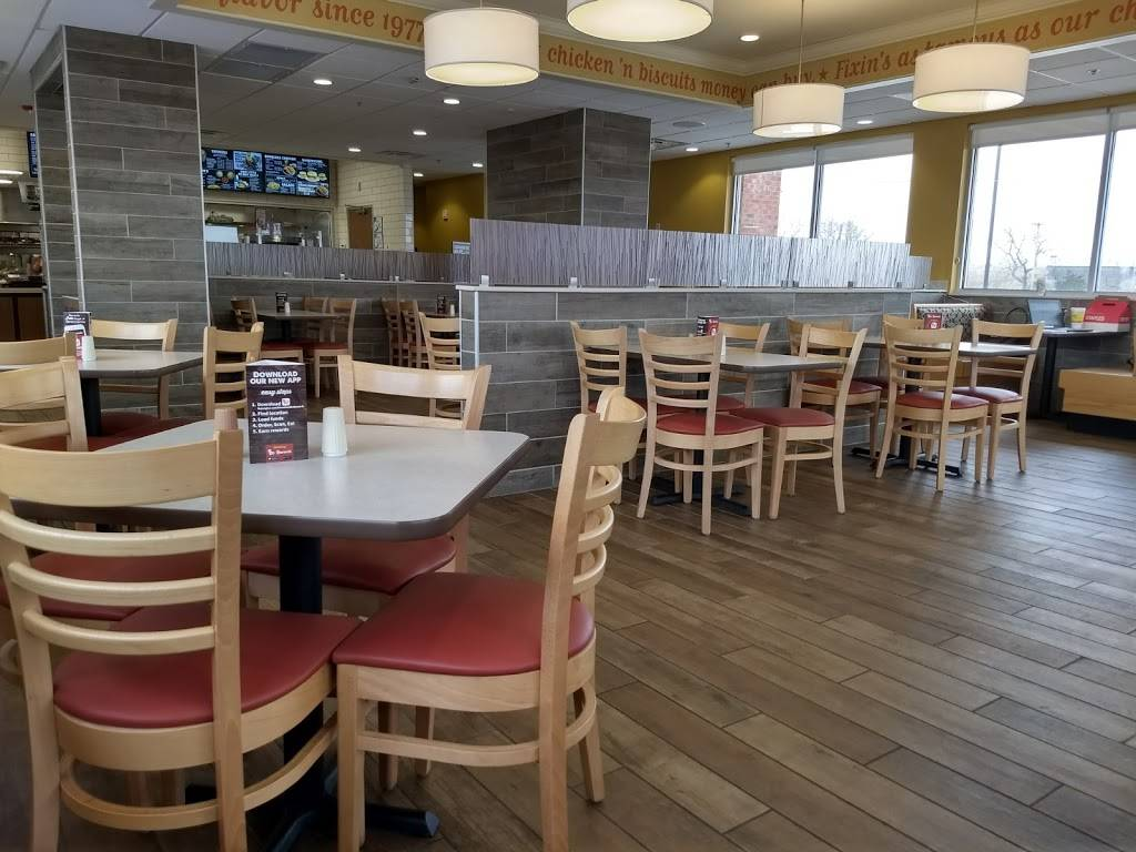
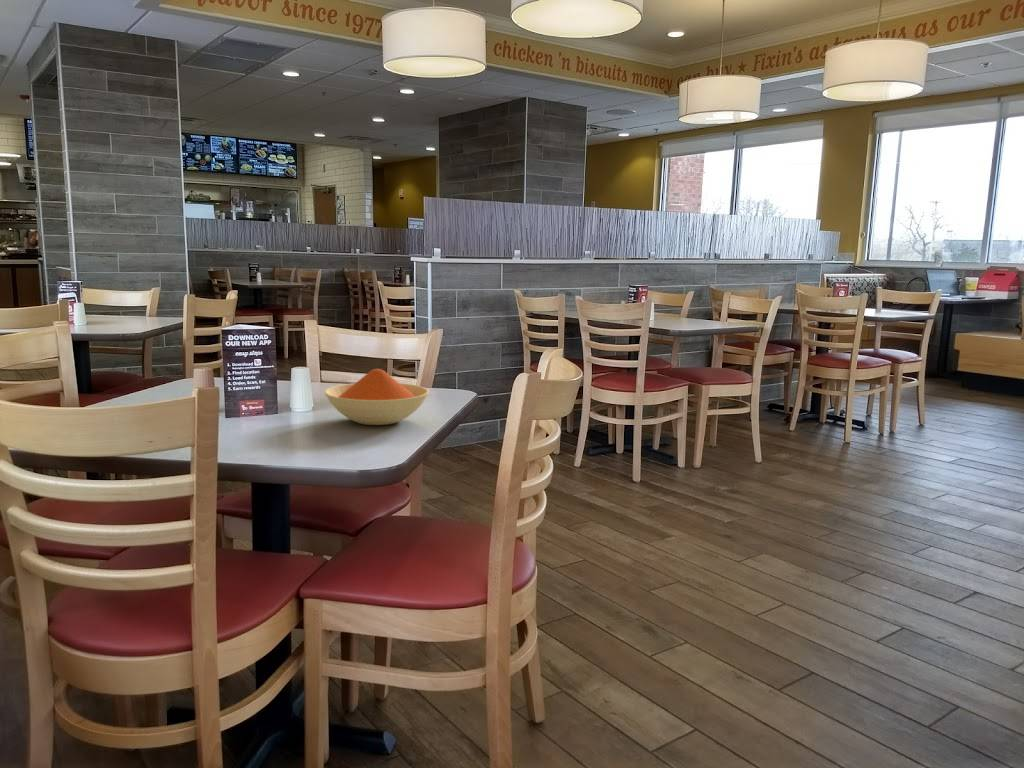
+ bowl [324,368,430,426]
